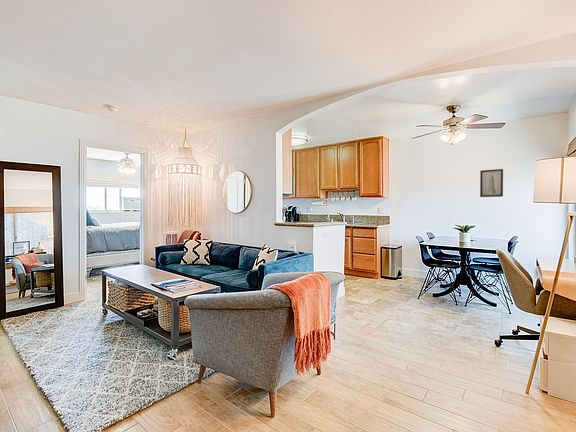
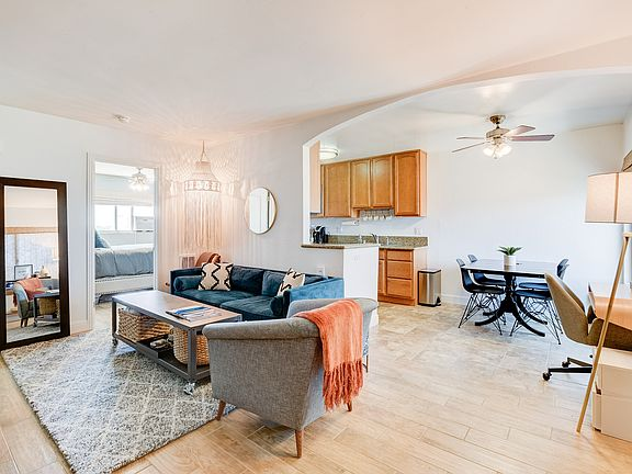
- wall art [479,168,504,198]
